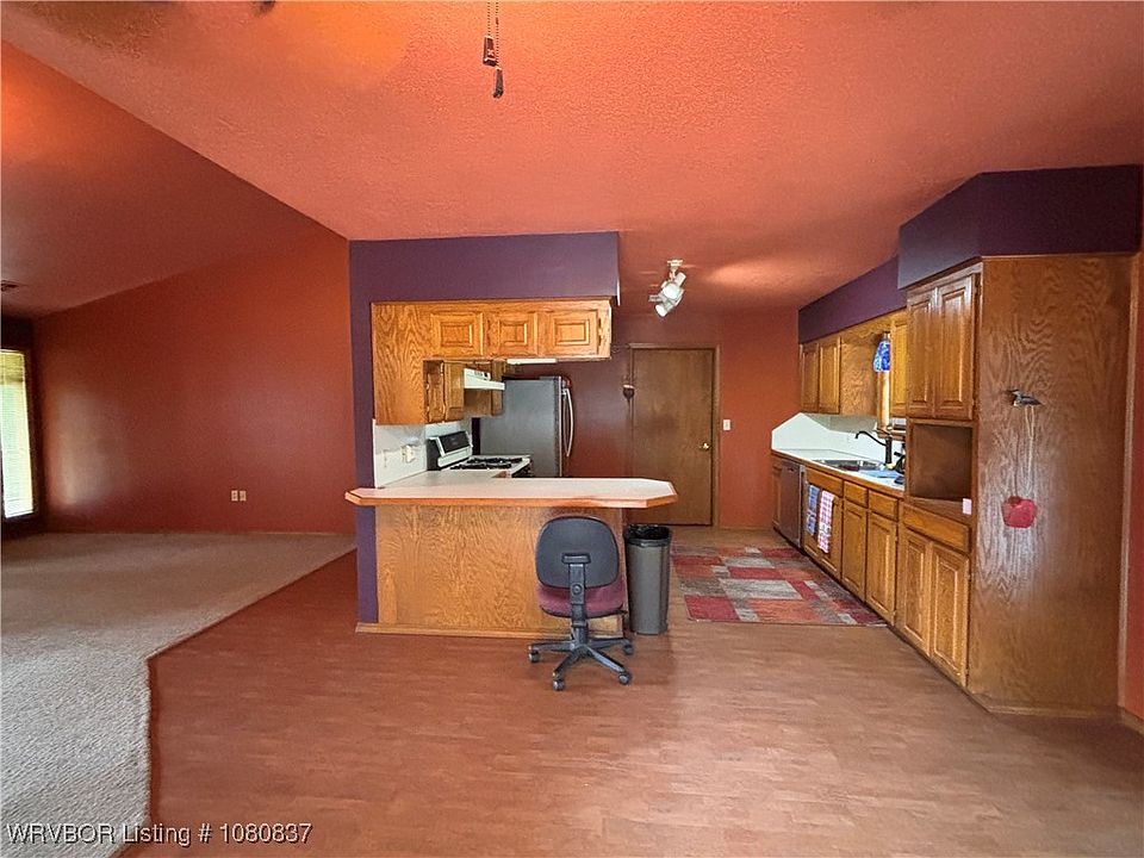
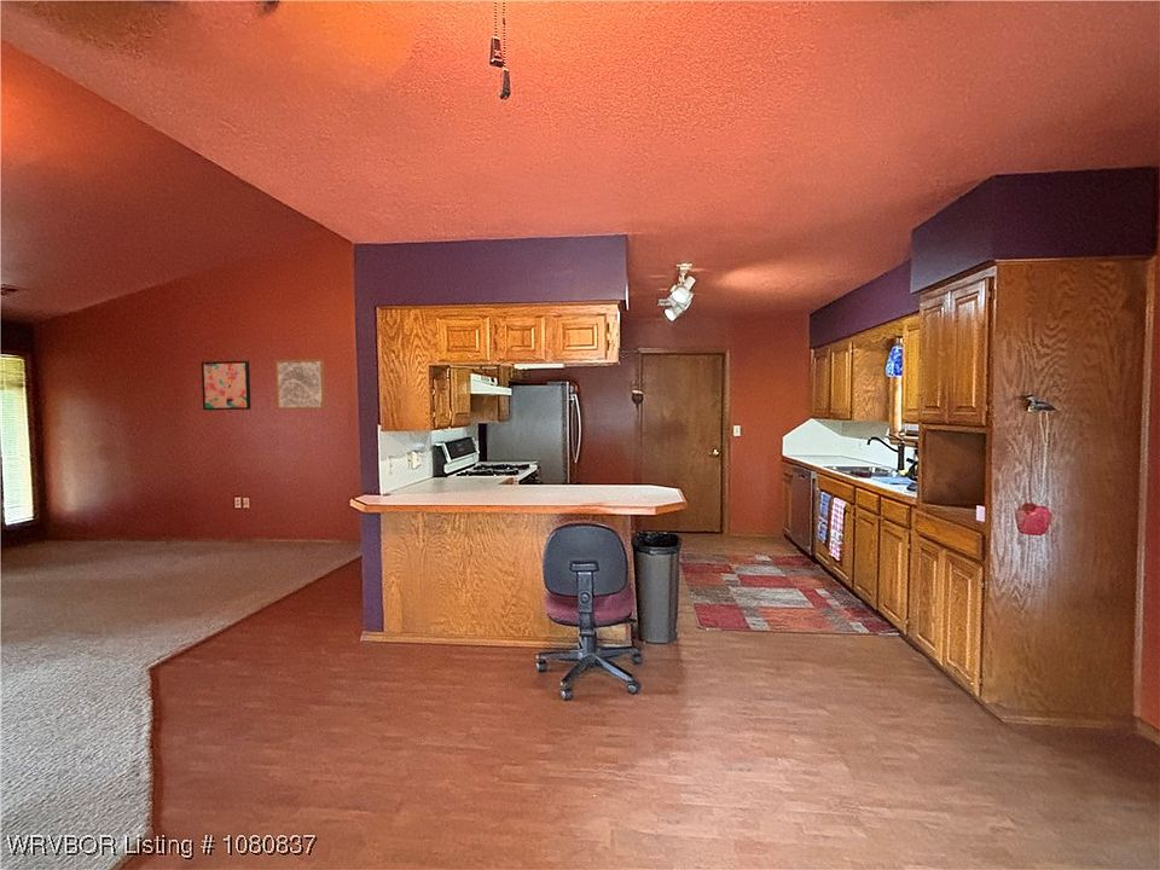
+ wall art [201,360,253,411]
+ wall art [274,358,326,411]
